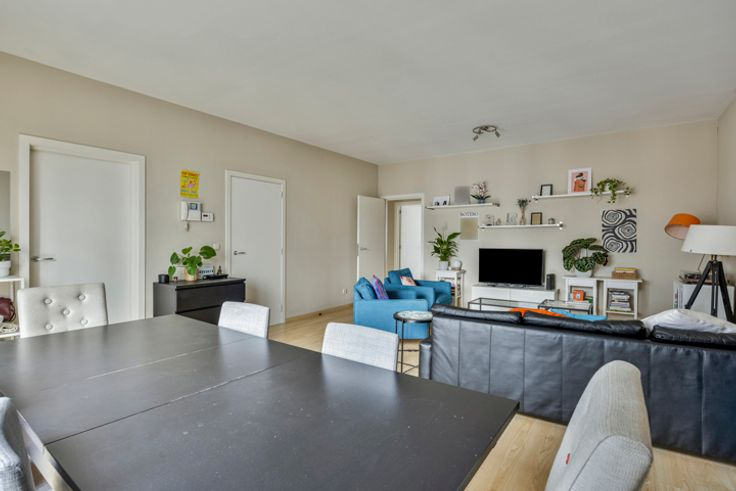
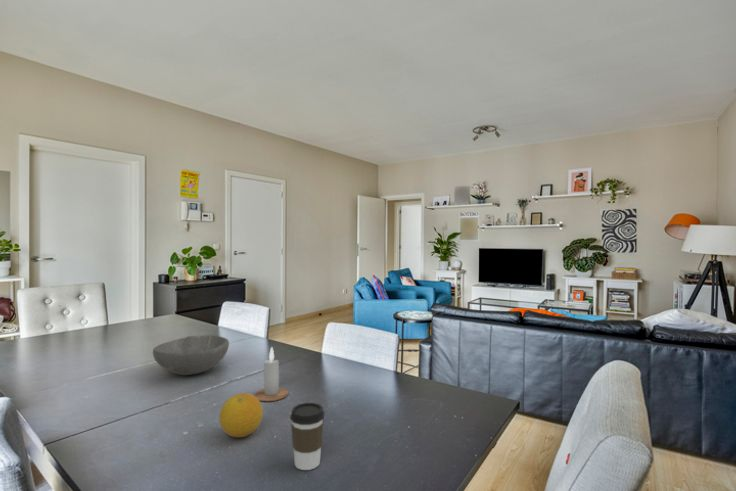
+ coffee cup [289,402,326,471]
+ fruit [218,392,264,438]
+ bowl [152,334,230,376]
+ candle [254,346,289,402]
